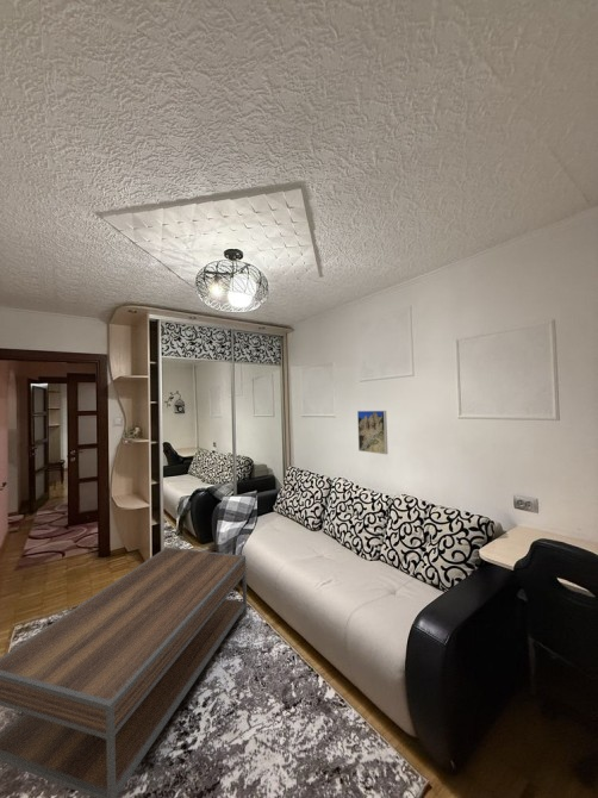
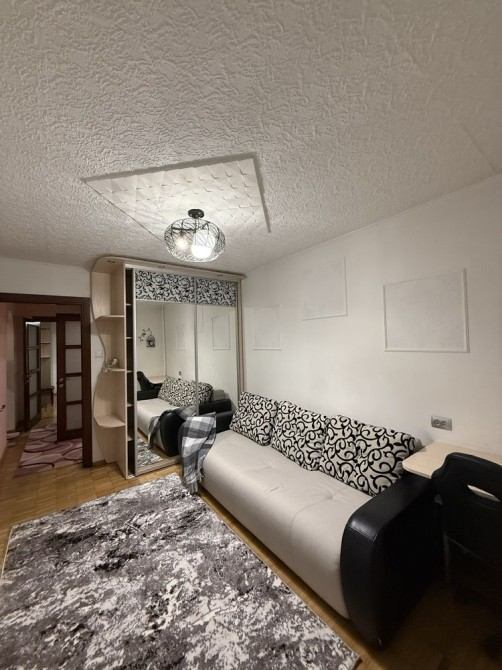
- coffee table [0,547,248,798]
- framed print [356,410,388,455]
